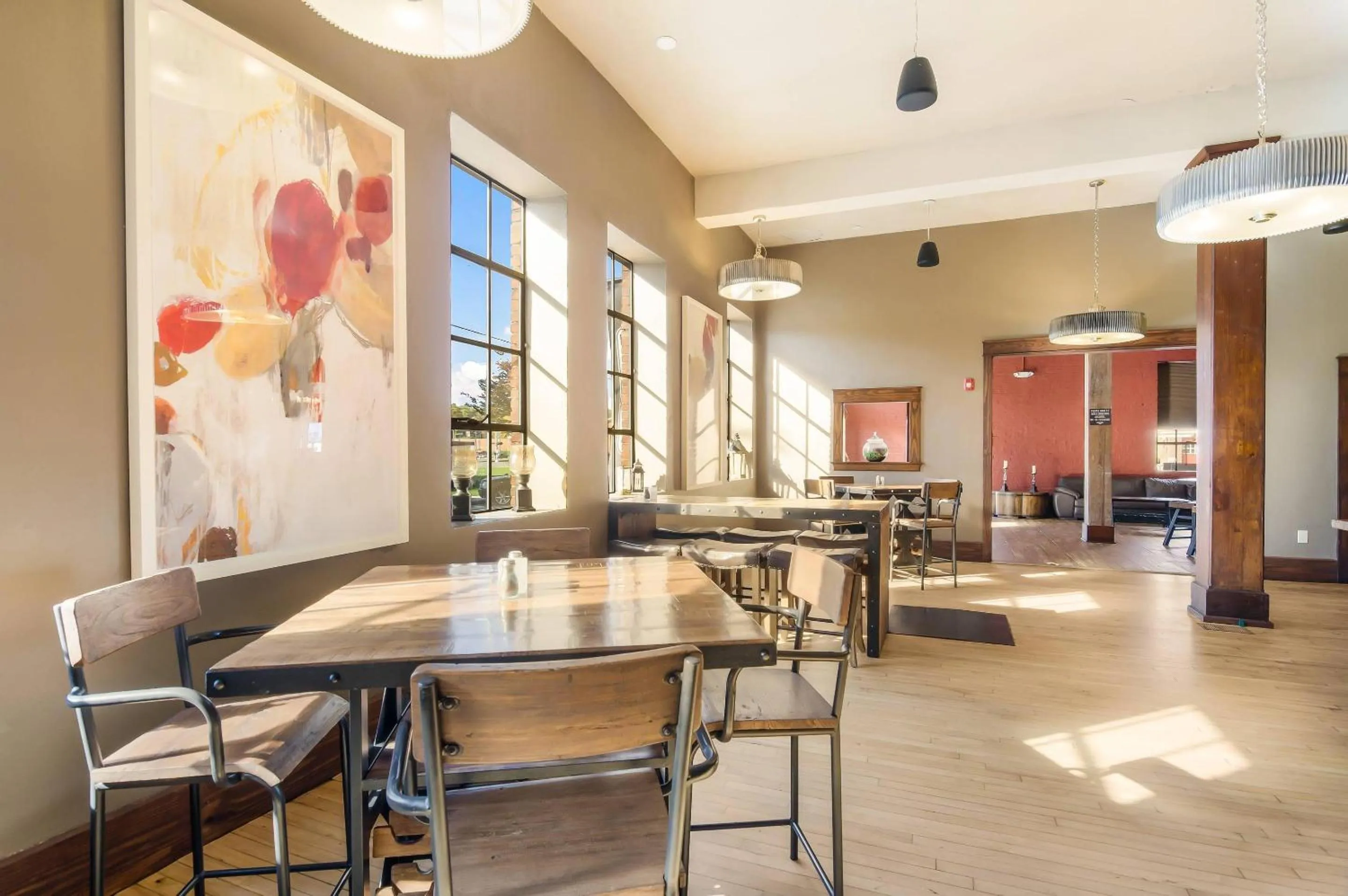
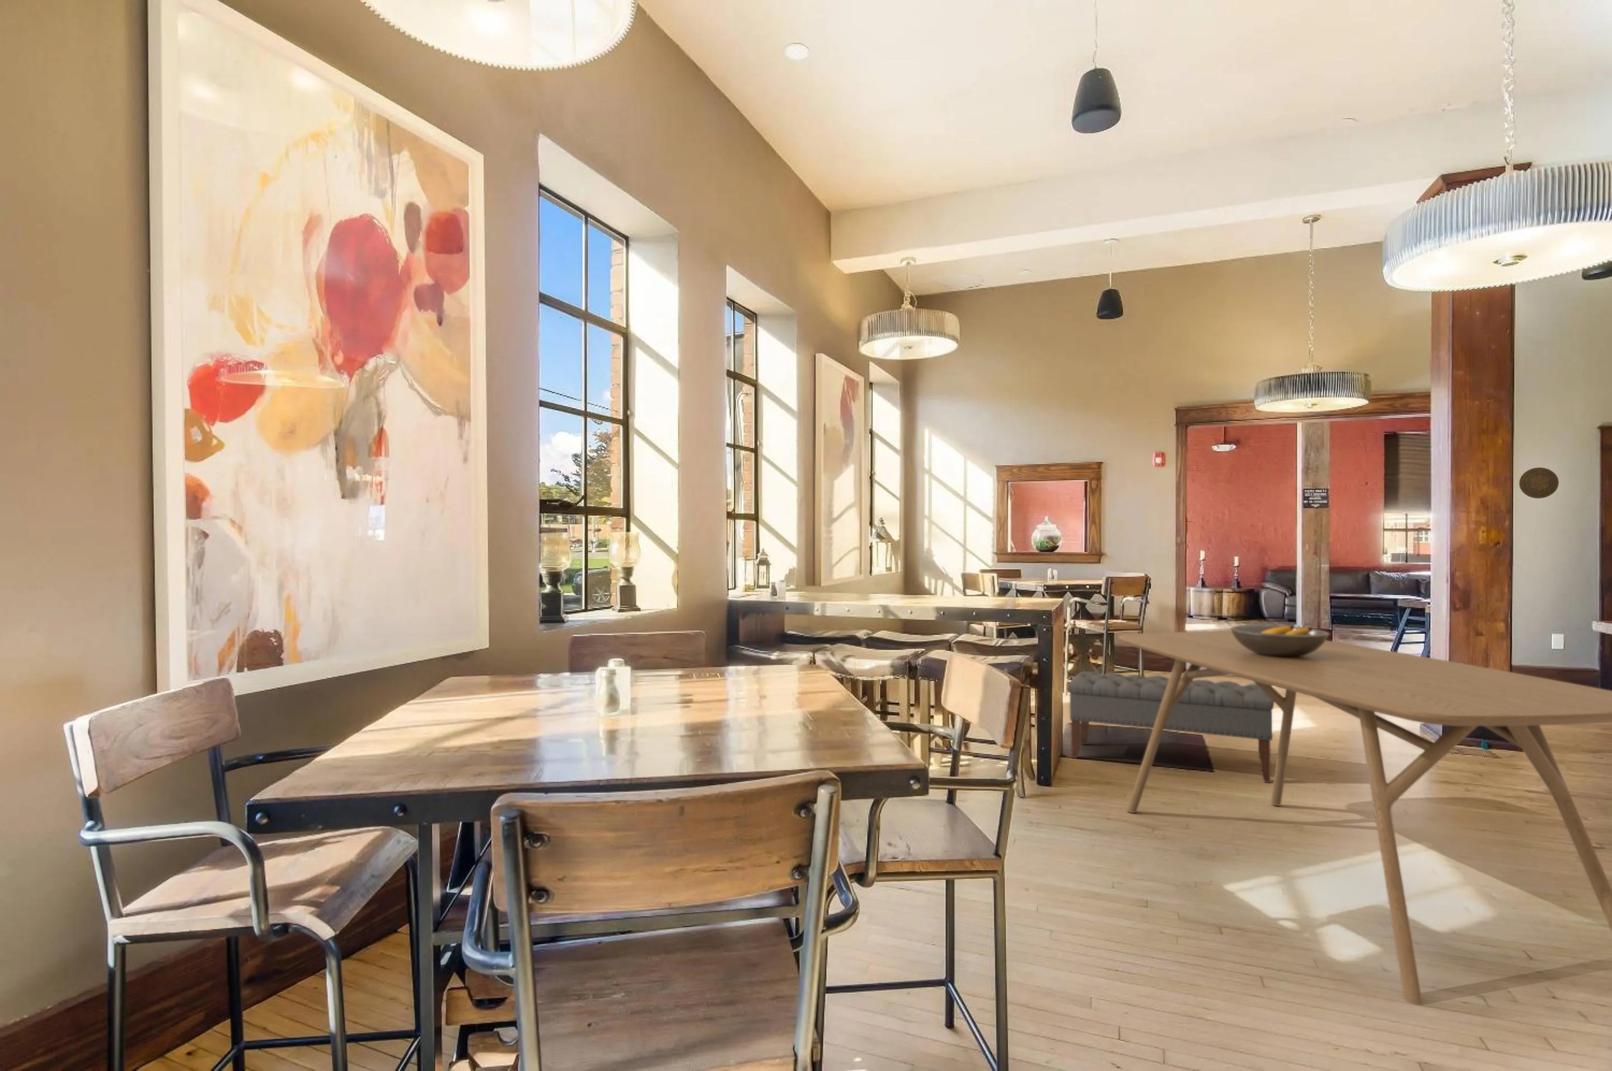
+ dining table [1118,631,1612,1006]
+ fruit bowl [1229,624,1331,657]
+ decorative plate [1519,466,1559,500]
+ bench [1068,671,1275,783]
